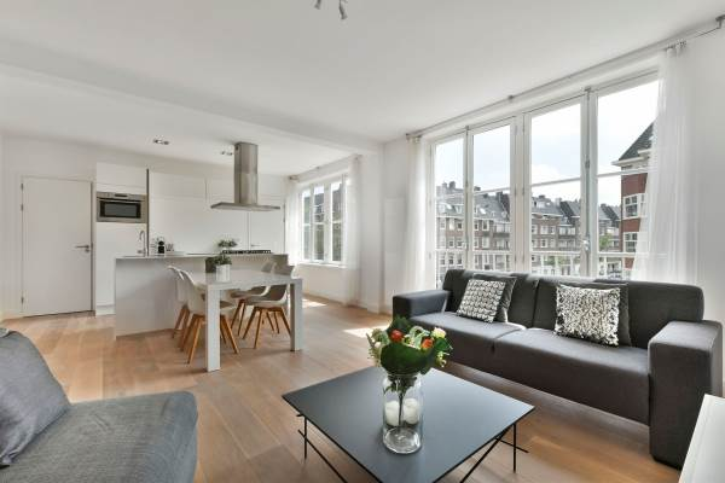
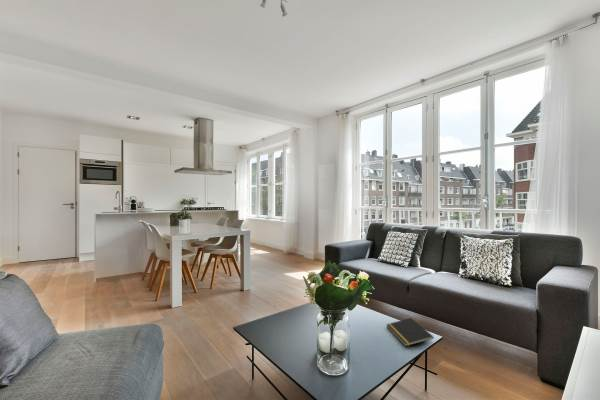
+ notepad [385,317,435,347]
